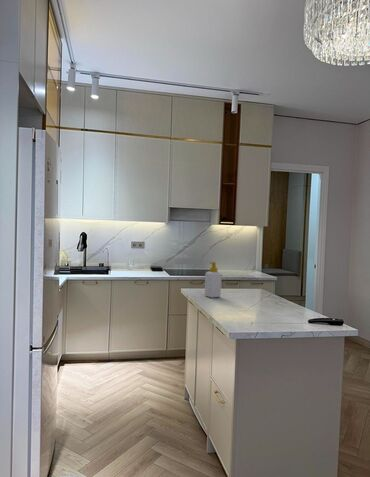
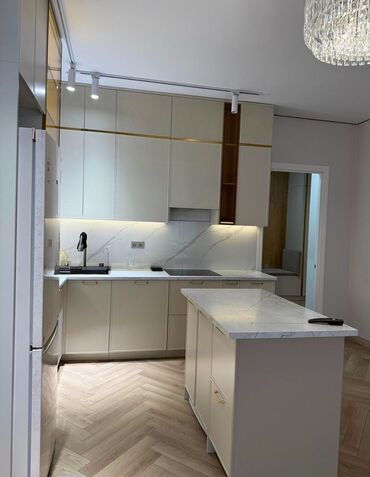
- soap bottle [204,261,222,299]
